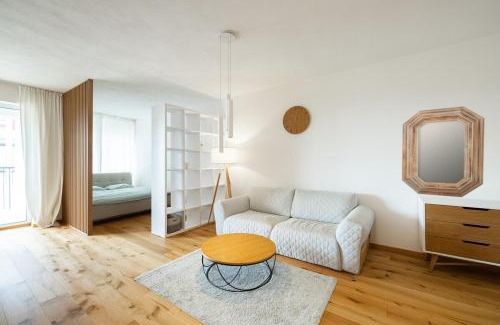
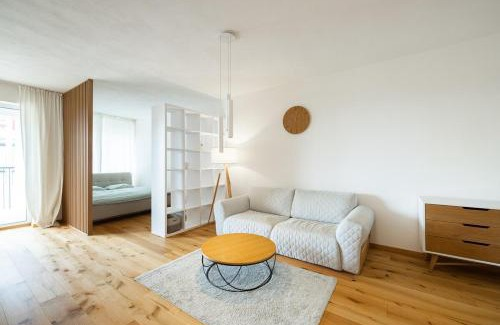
- home mirror [401,105,485,198]
